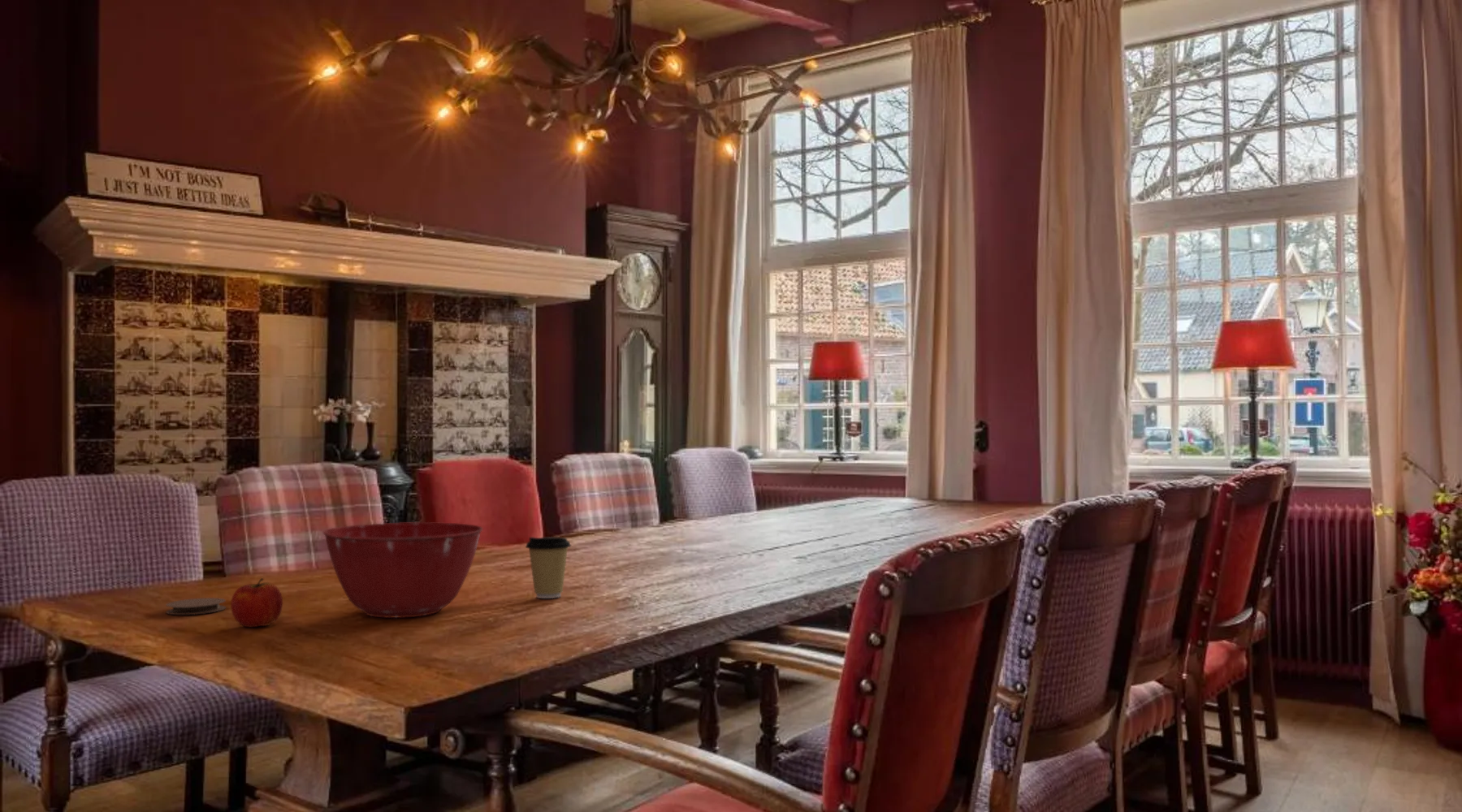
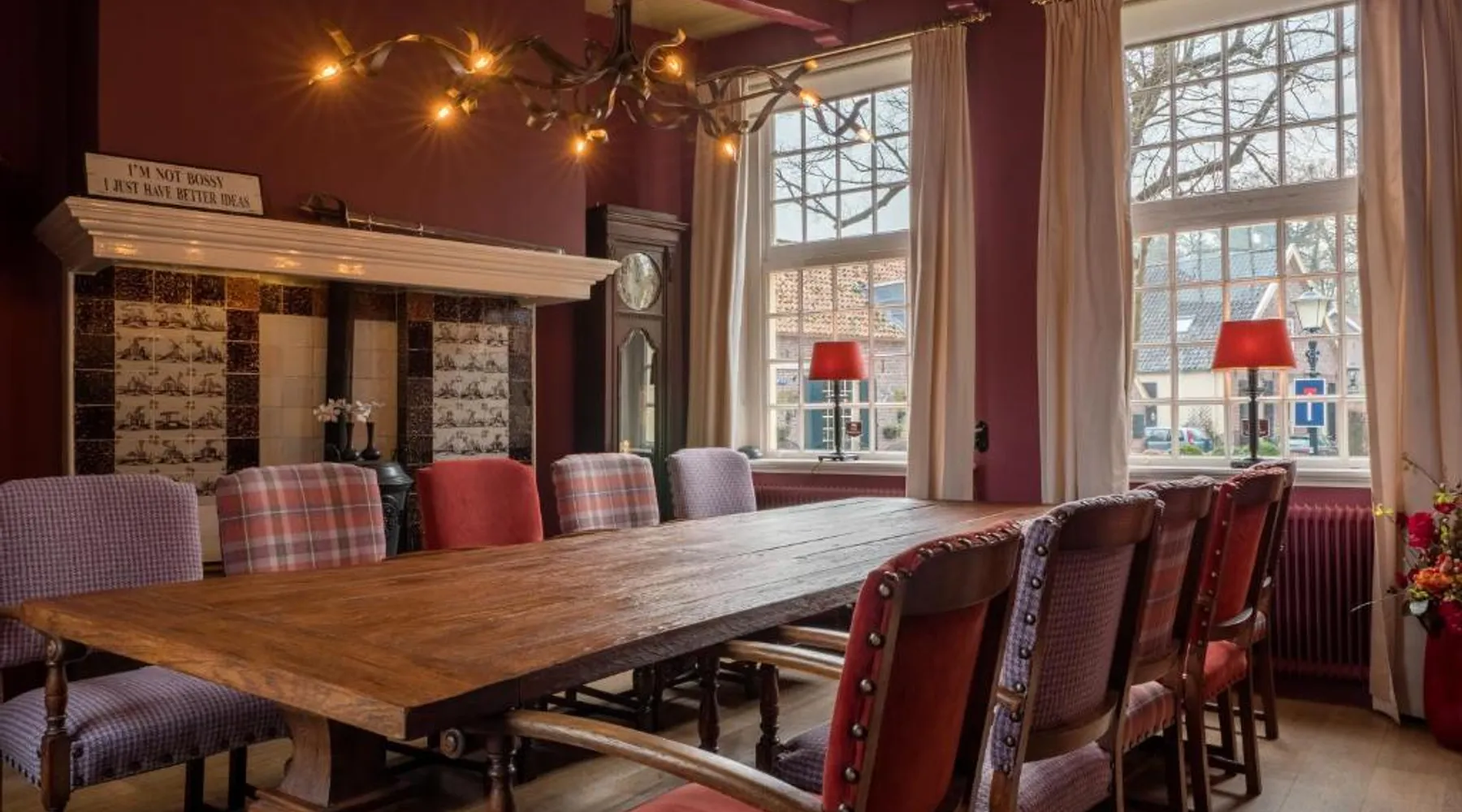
- coffee cup [525,536,572,599]
- mixing bowl [322,521,484,619]
- fruit [230,577,283,628]
- coaster [165,597,227,615]
